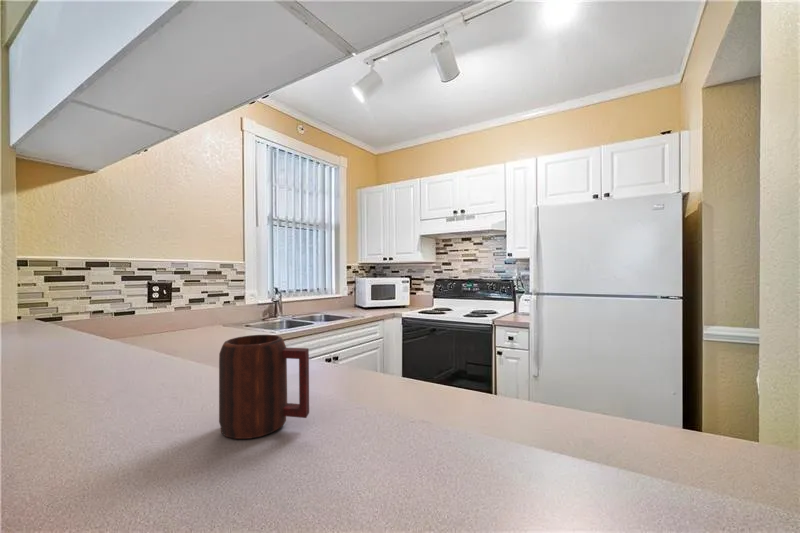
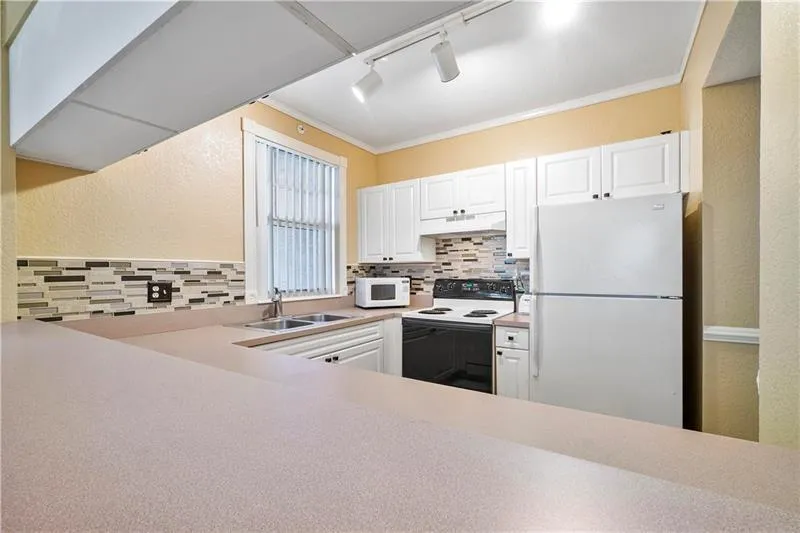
- mug [218,334,310,440]
